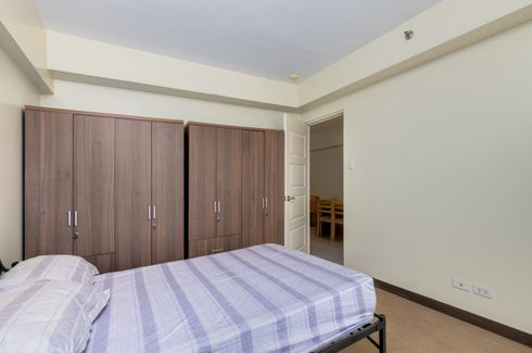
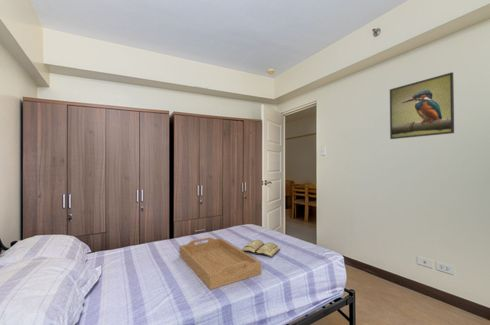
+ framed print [389,71,455,140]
+ diary [241,239,281,258]
+ serving tray [179,236,262,291]
